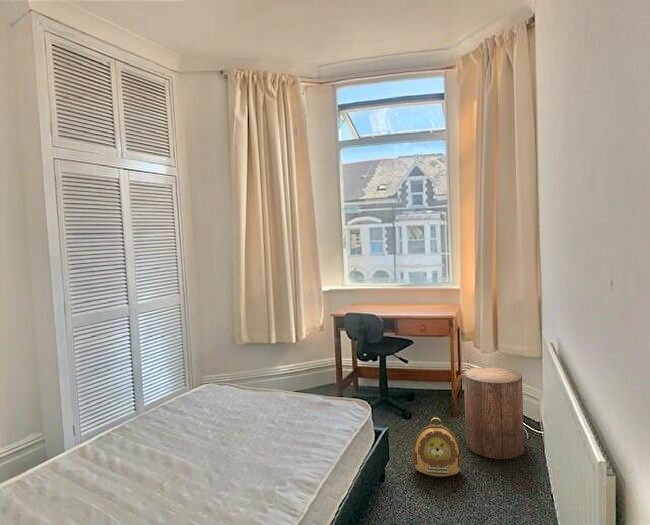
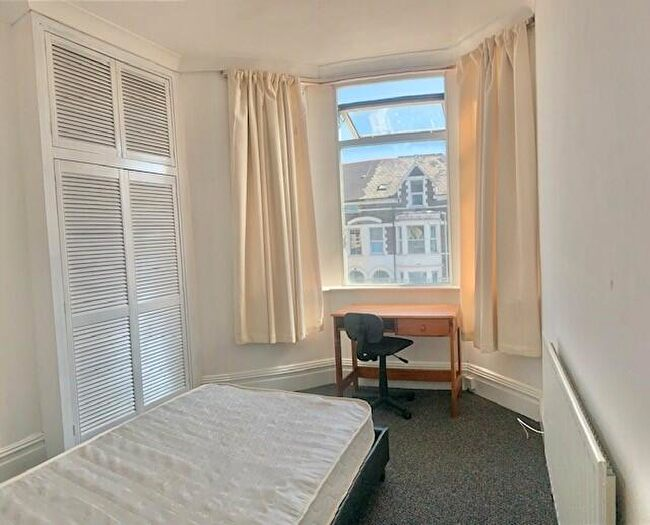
- backpack [411,416,464,478]
- stool [463,366,525,460]
